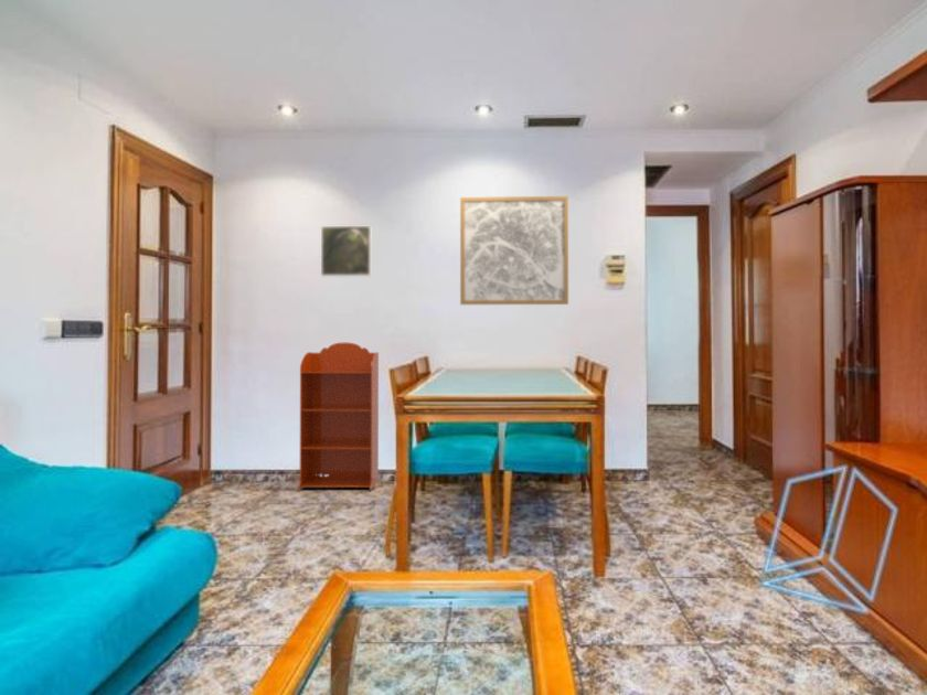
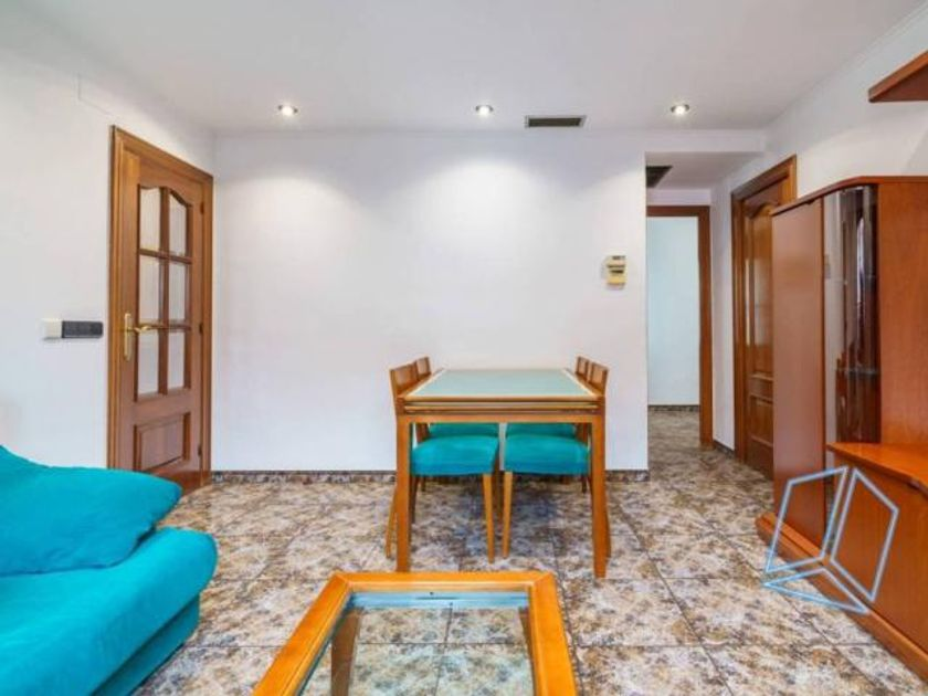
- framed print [320,225,372,277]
- bookcase [297,342,380,492]
- wall art [459,195,569,306]
